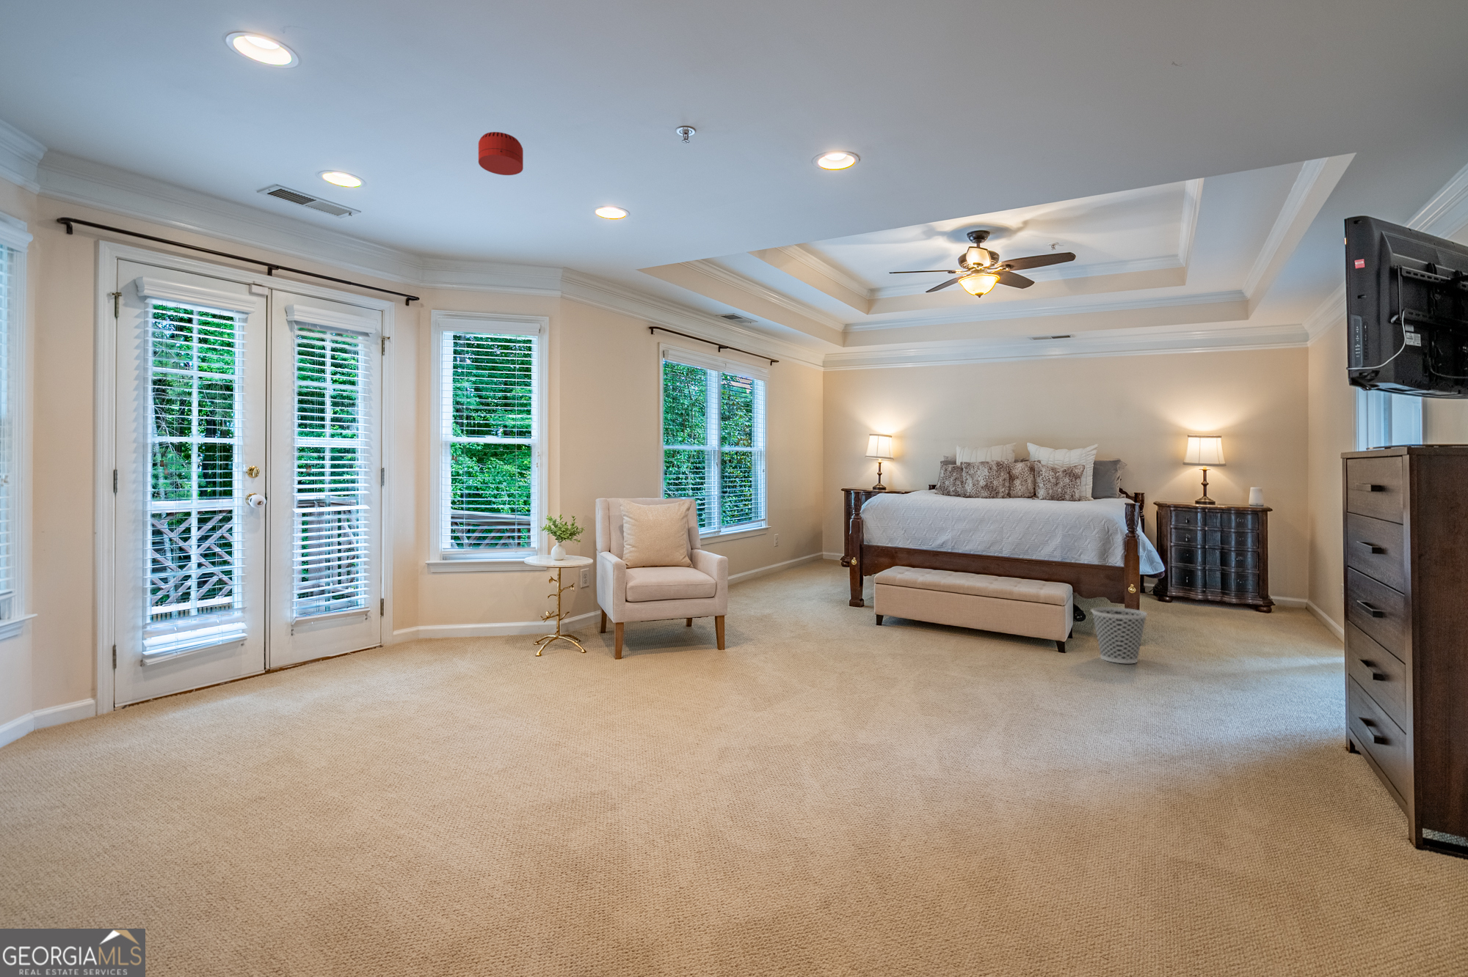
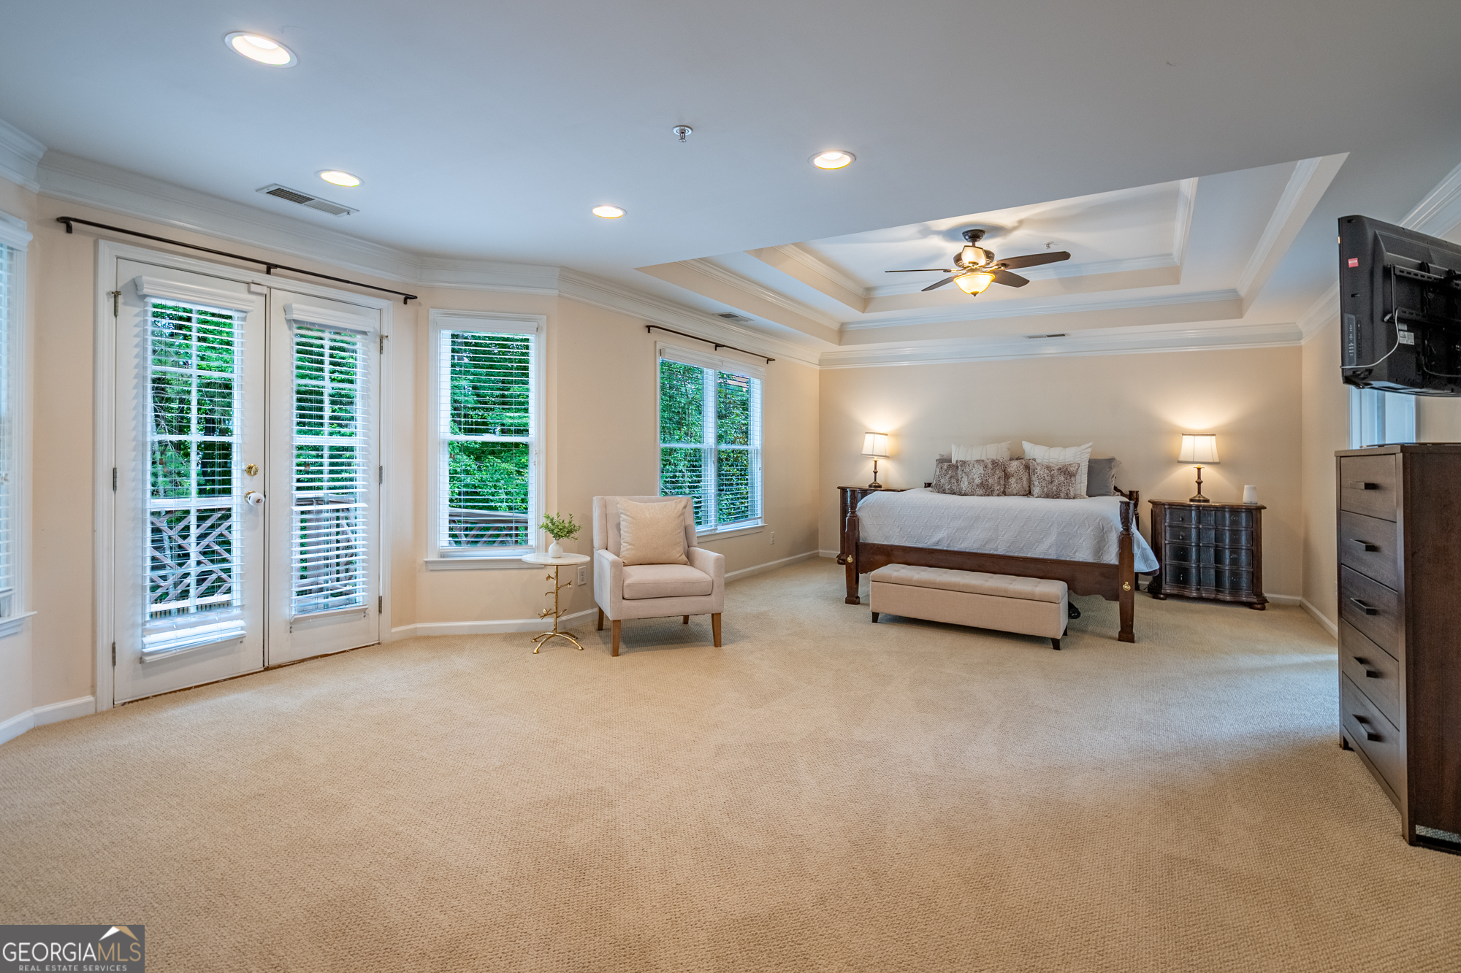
- wastebasket [1090,606,1148,664]
- smoke detector [478,131,524,176]
